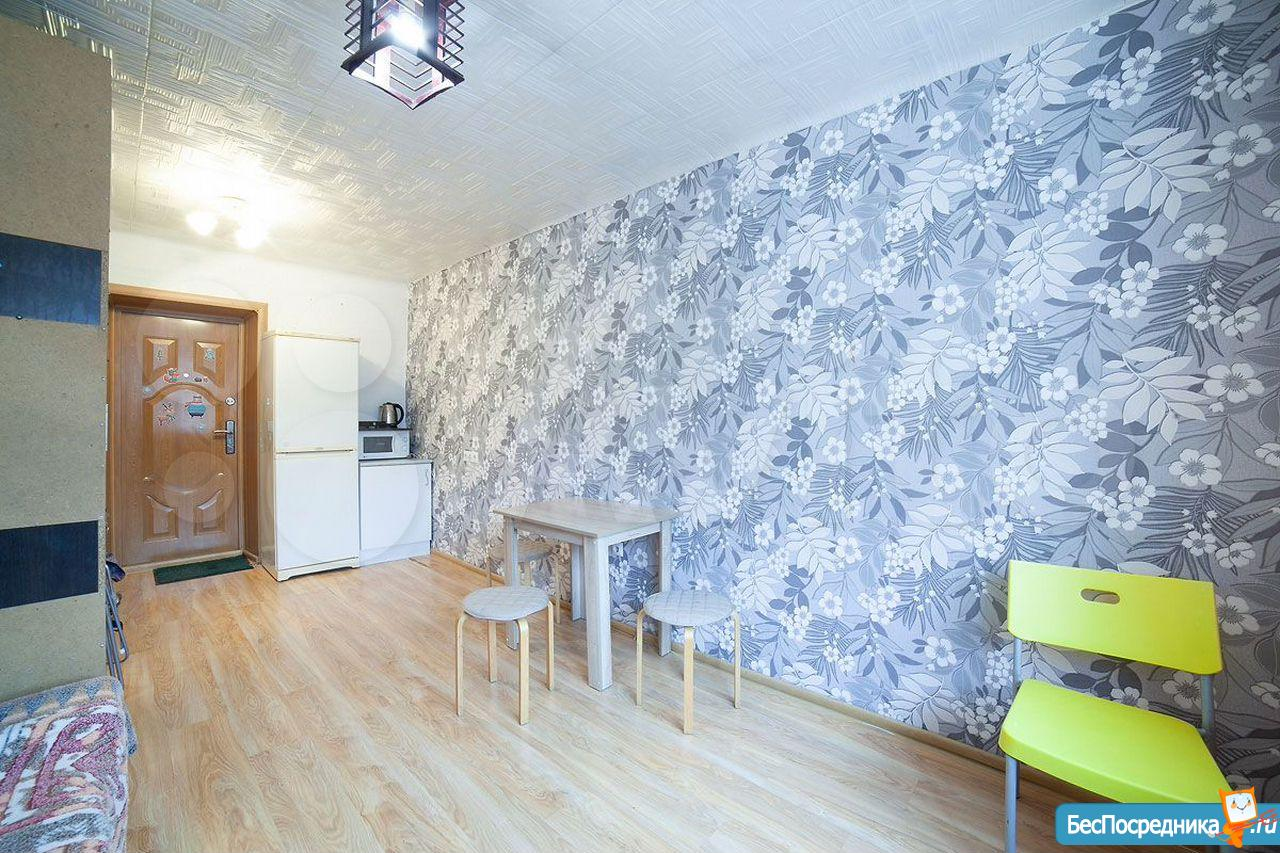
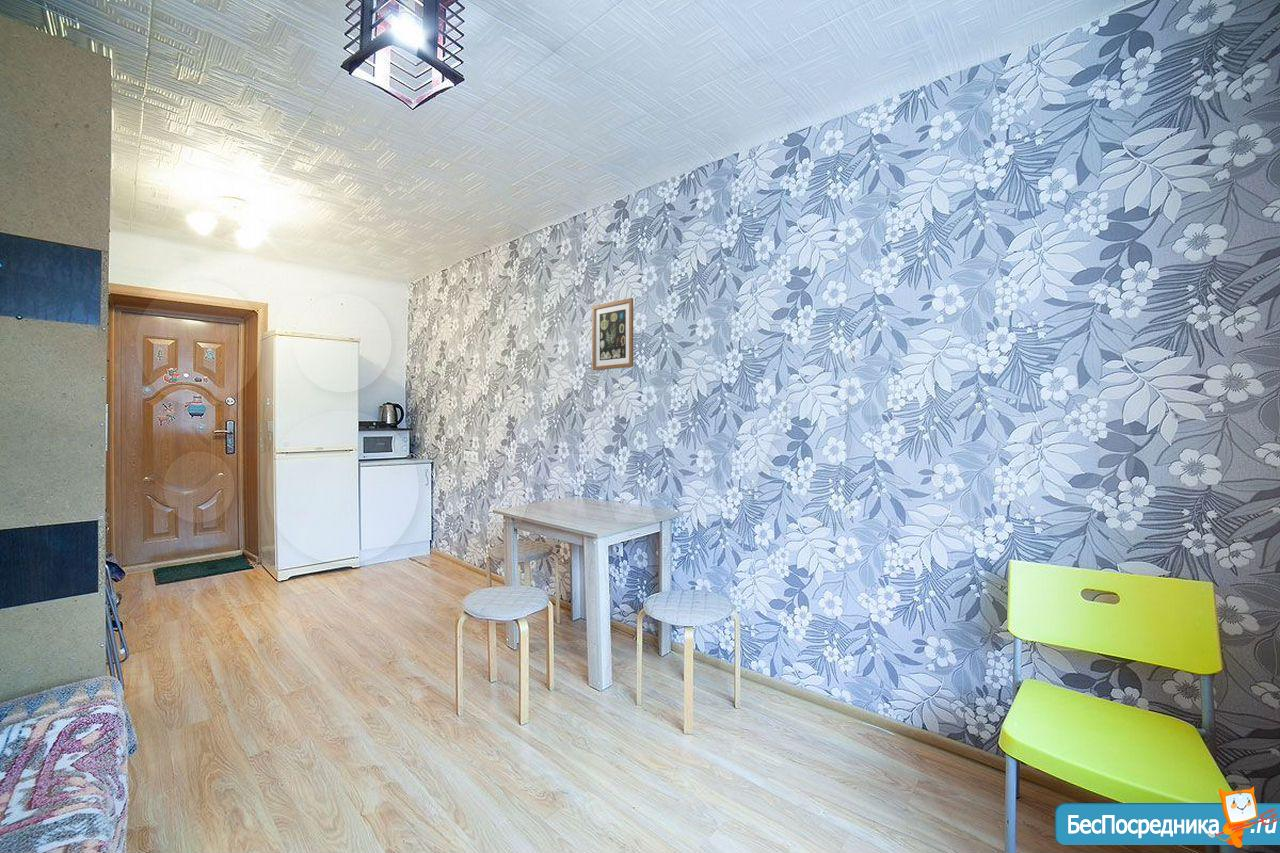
+ wall art [591,297,634,371]
